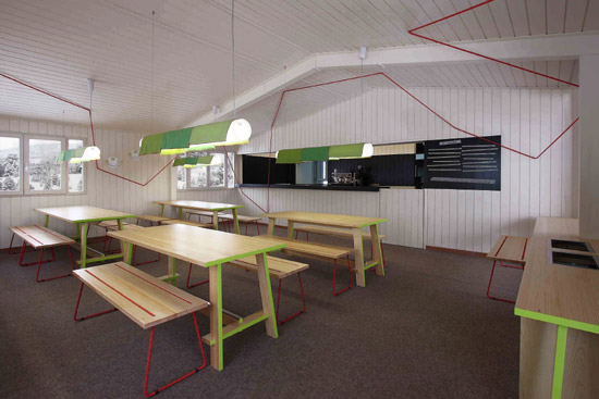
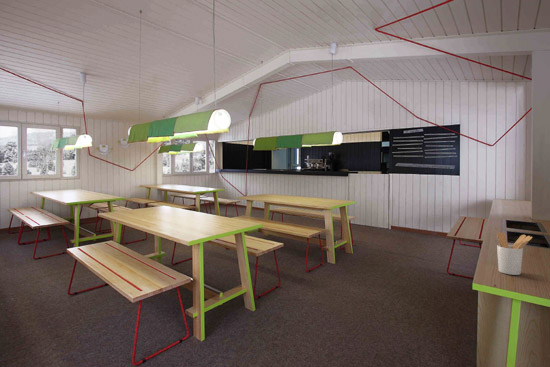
+ utensil holder [496,231,533,276]
